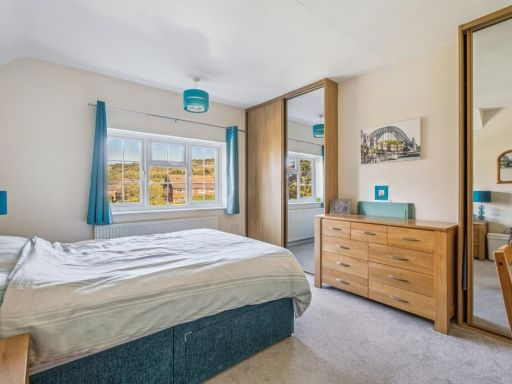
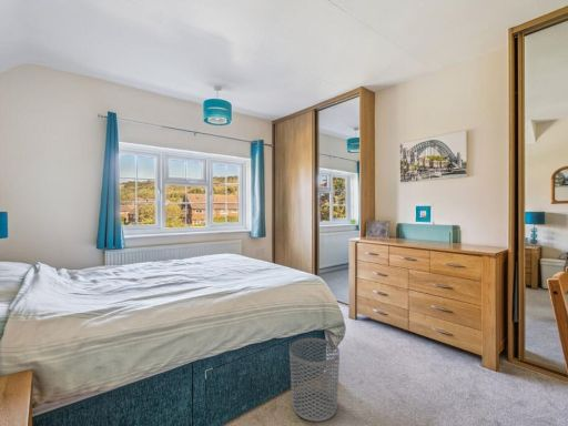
+ waste bin [288,337,341,423]
